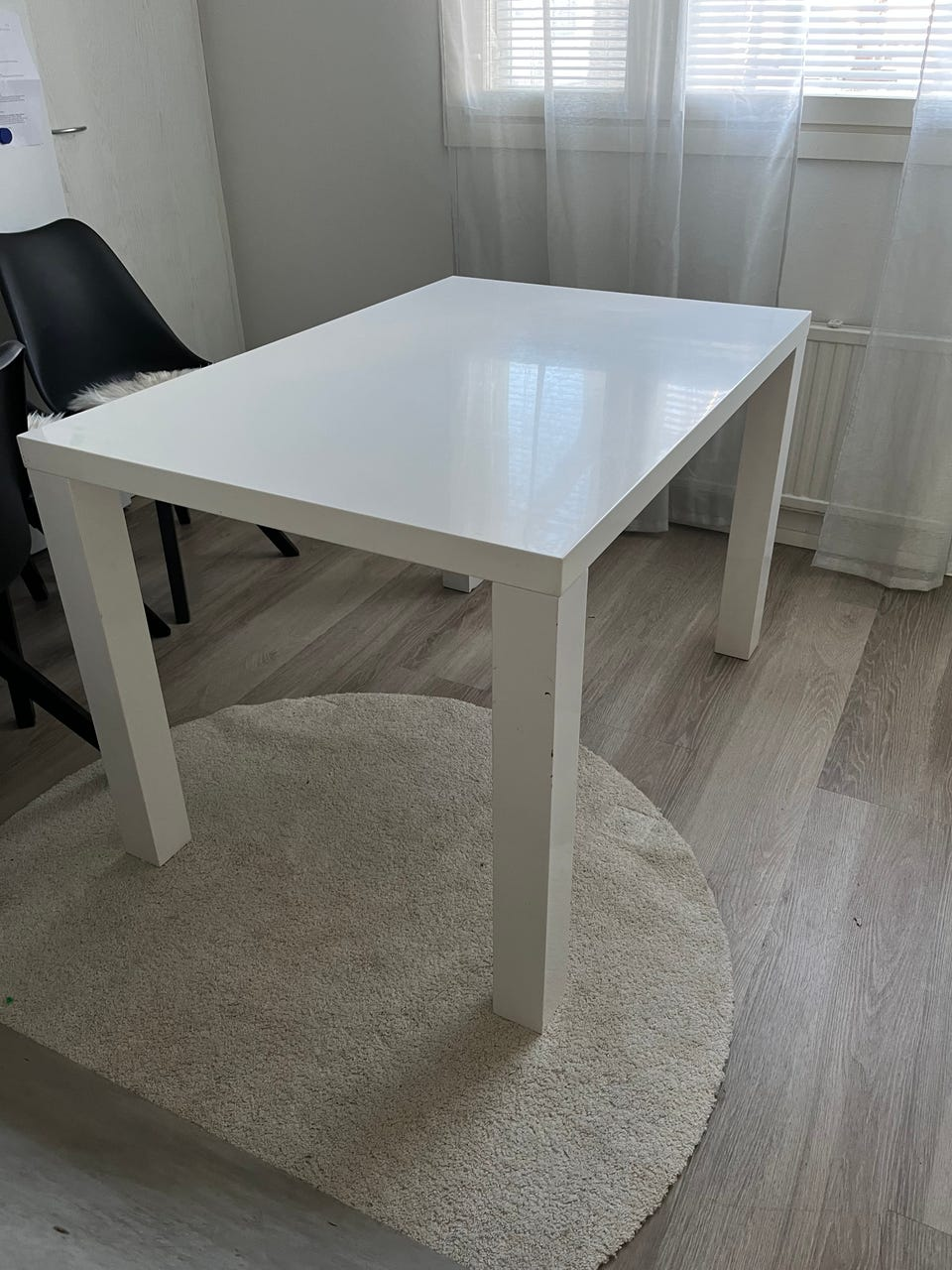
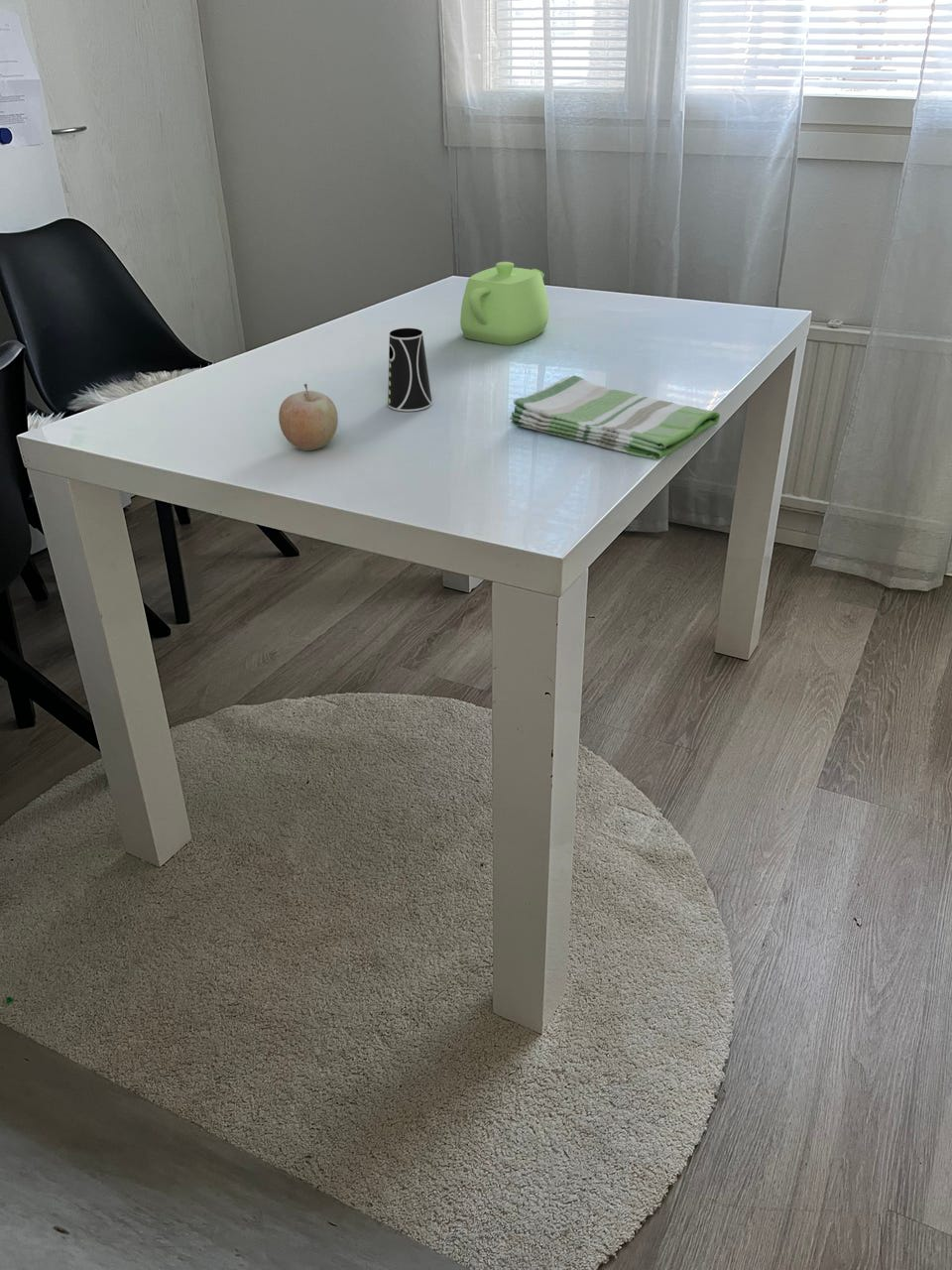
+ cup [387,327,433,413]
+ fruit [278,383,339,451]
+ teapot [459,261,549,346]
+ dish towel [509,374,721,460]
